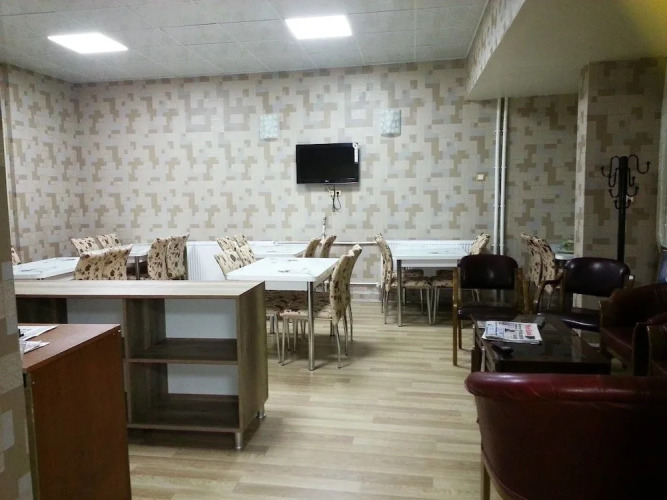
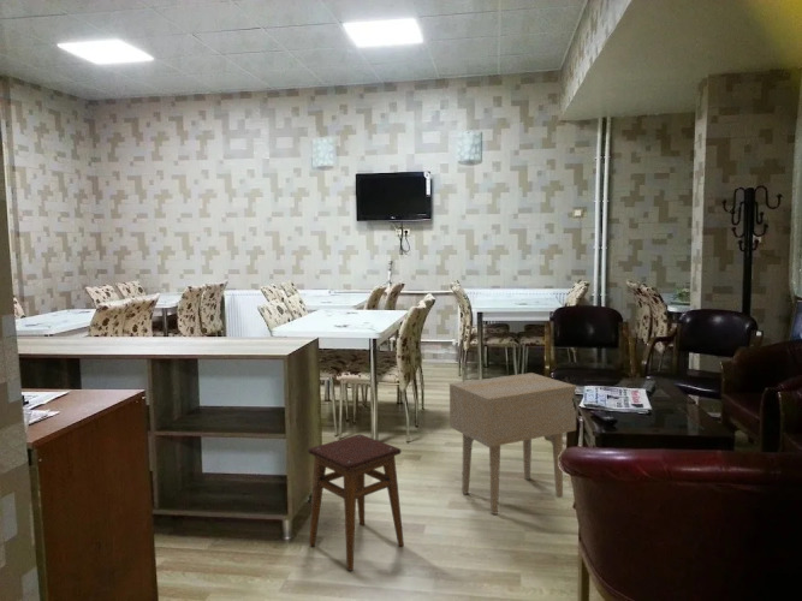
+ side table [448,371,578,516]
+ stool [307,433,405,572]
